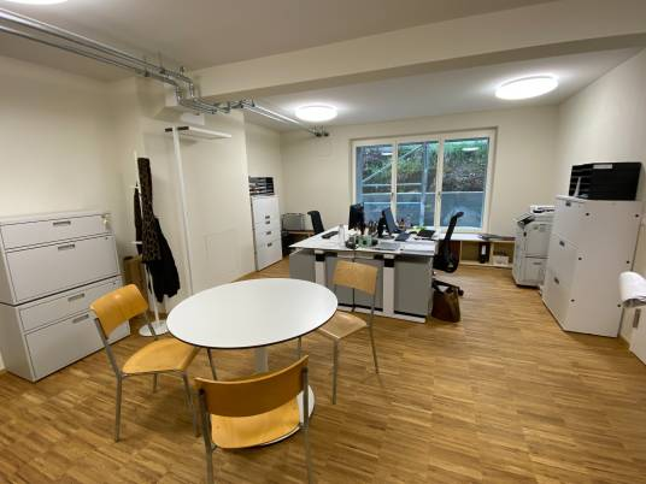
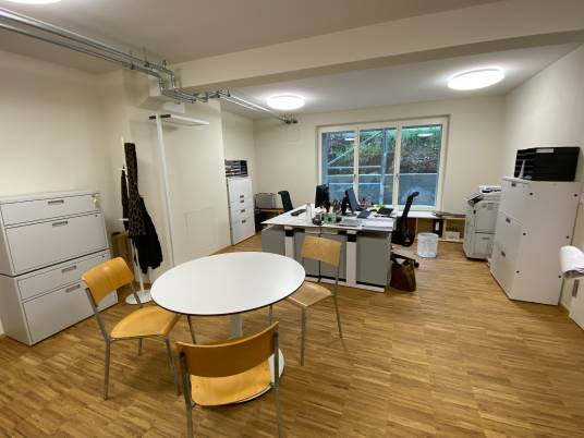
+ waste bin [416,232,439,259]
